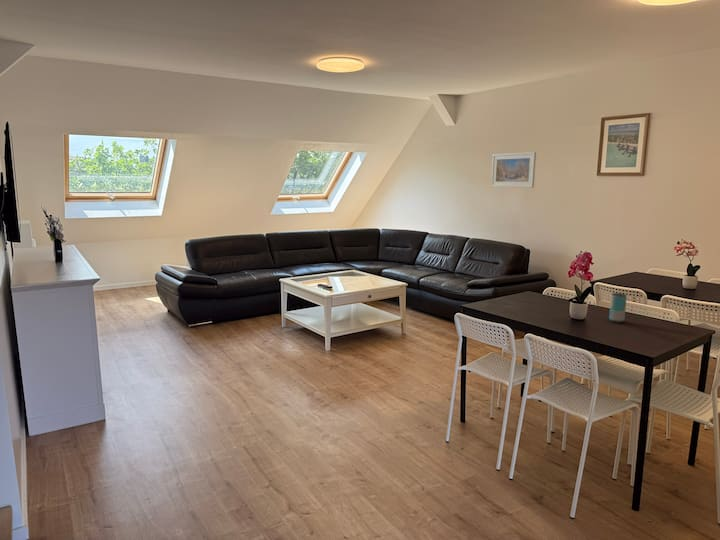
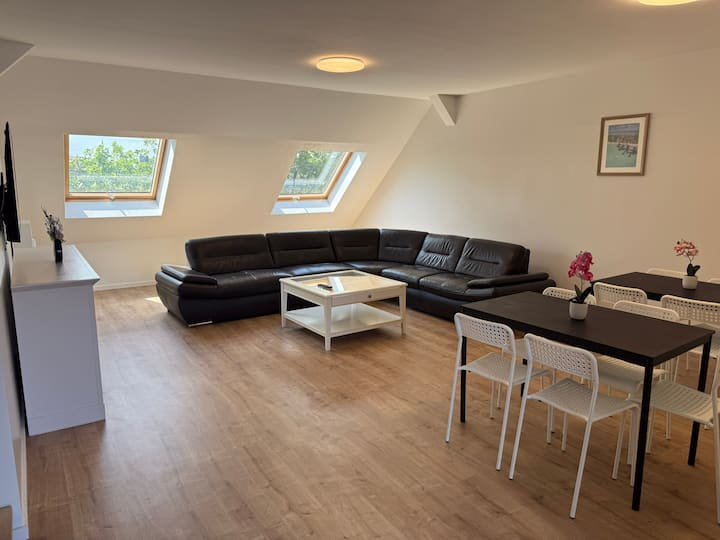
- beverage can [608,292,628,324]
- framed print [490,151,537,189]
